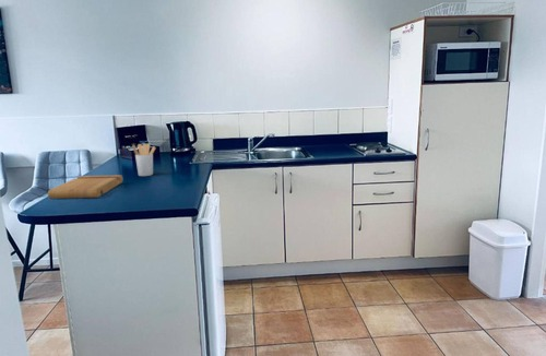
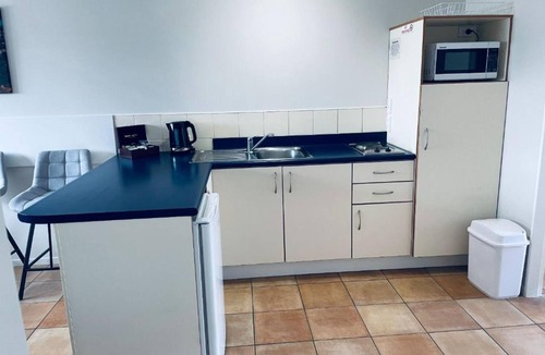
- cutting board [47,174,123,200]
- utensil holder [131,143,157,177]
